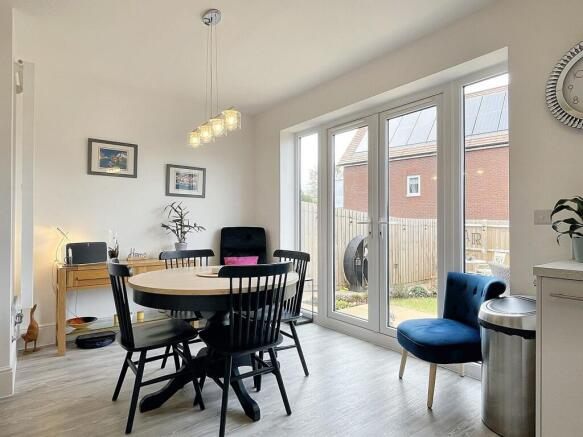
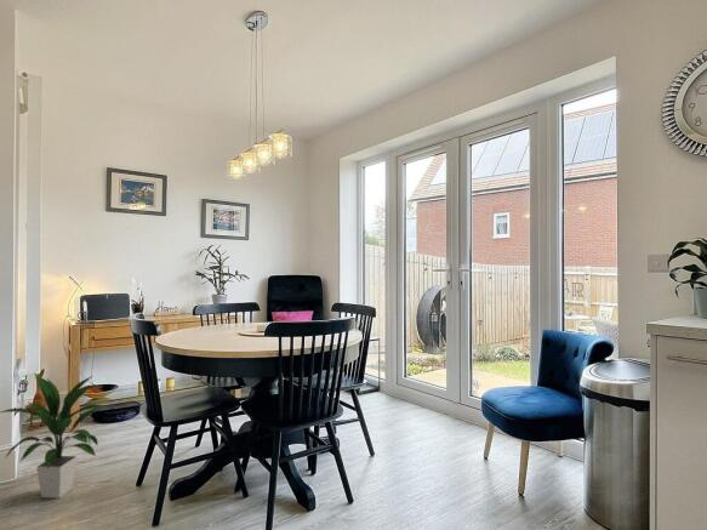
+ indoor plant [0,371,106,500]
